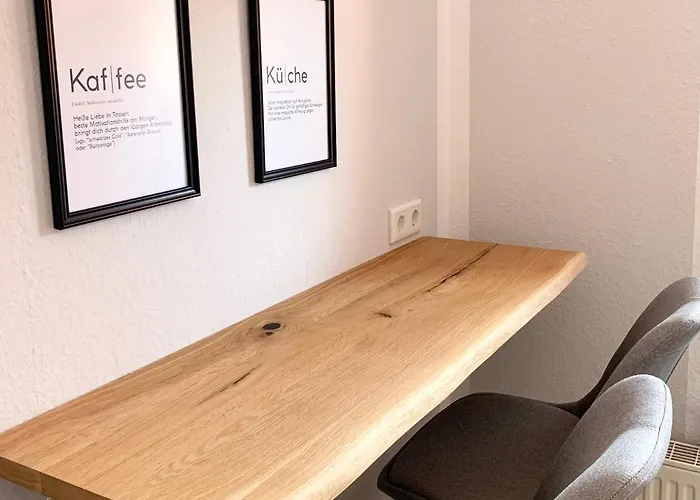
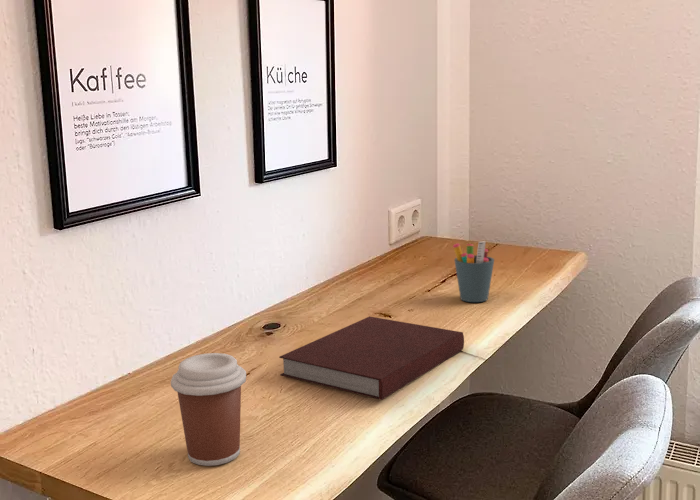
+ pen holder [452,240,495,303]
+ notebook [278,315,465,401]
+ coffee cup [170,352,247,467]
